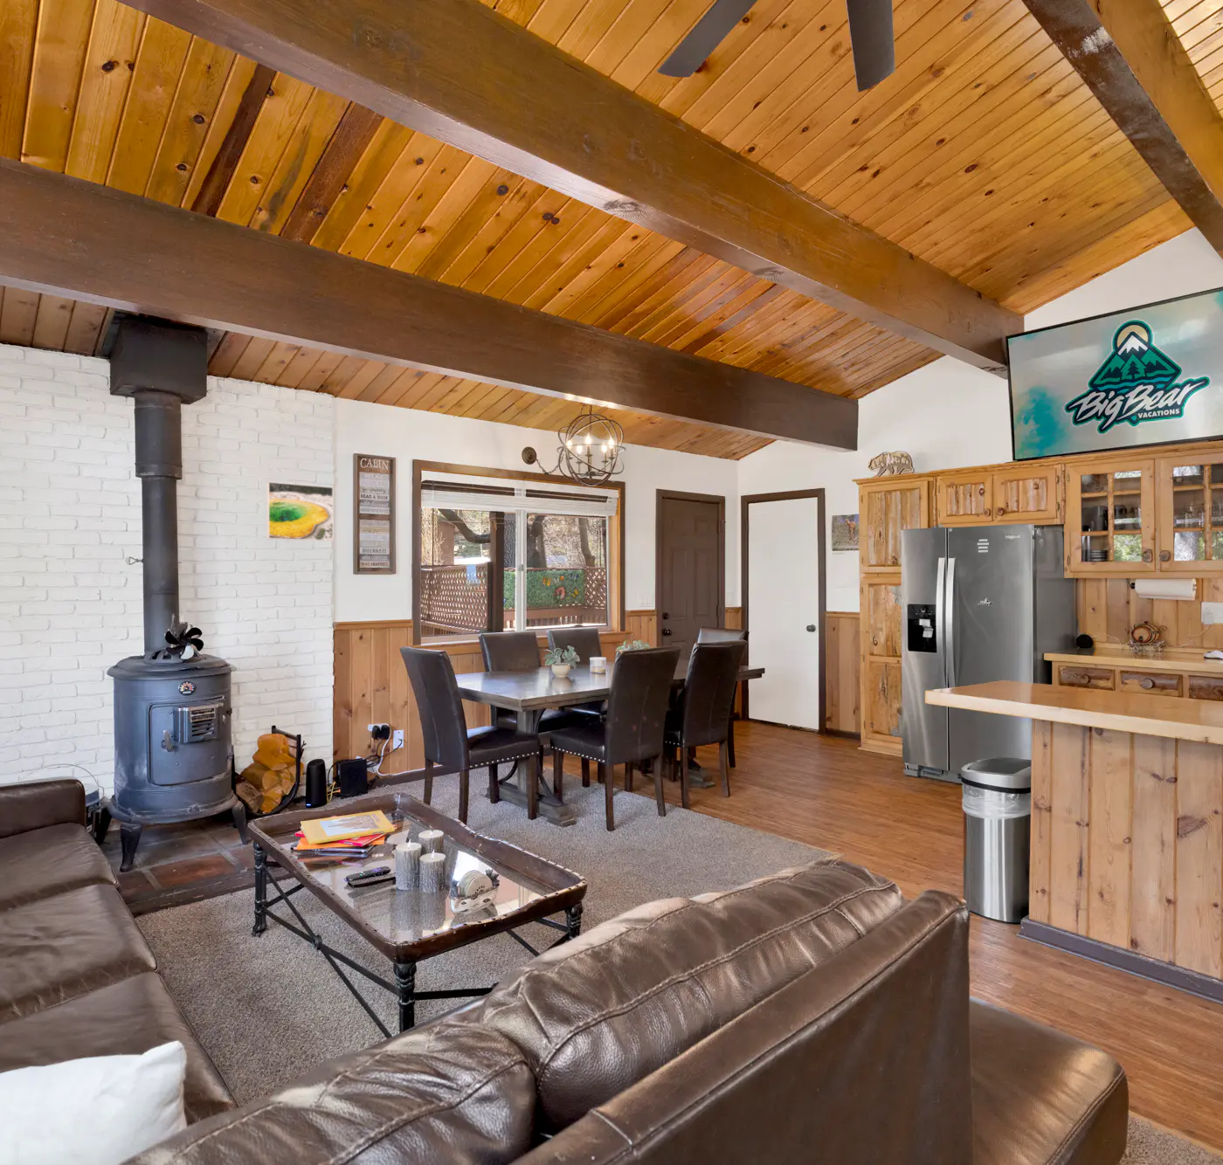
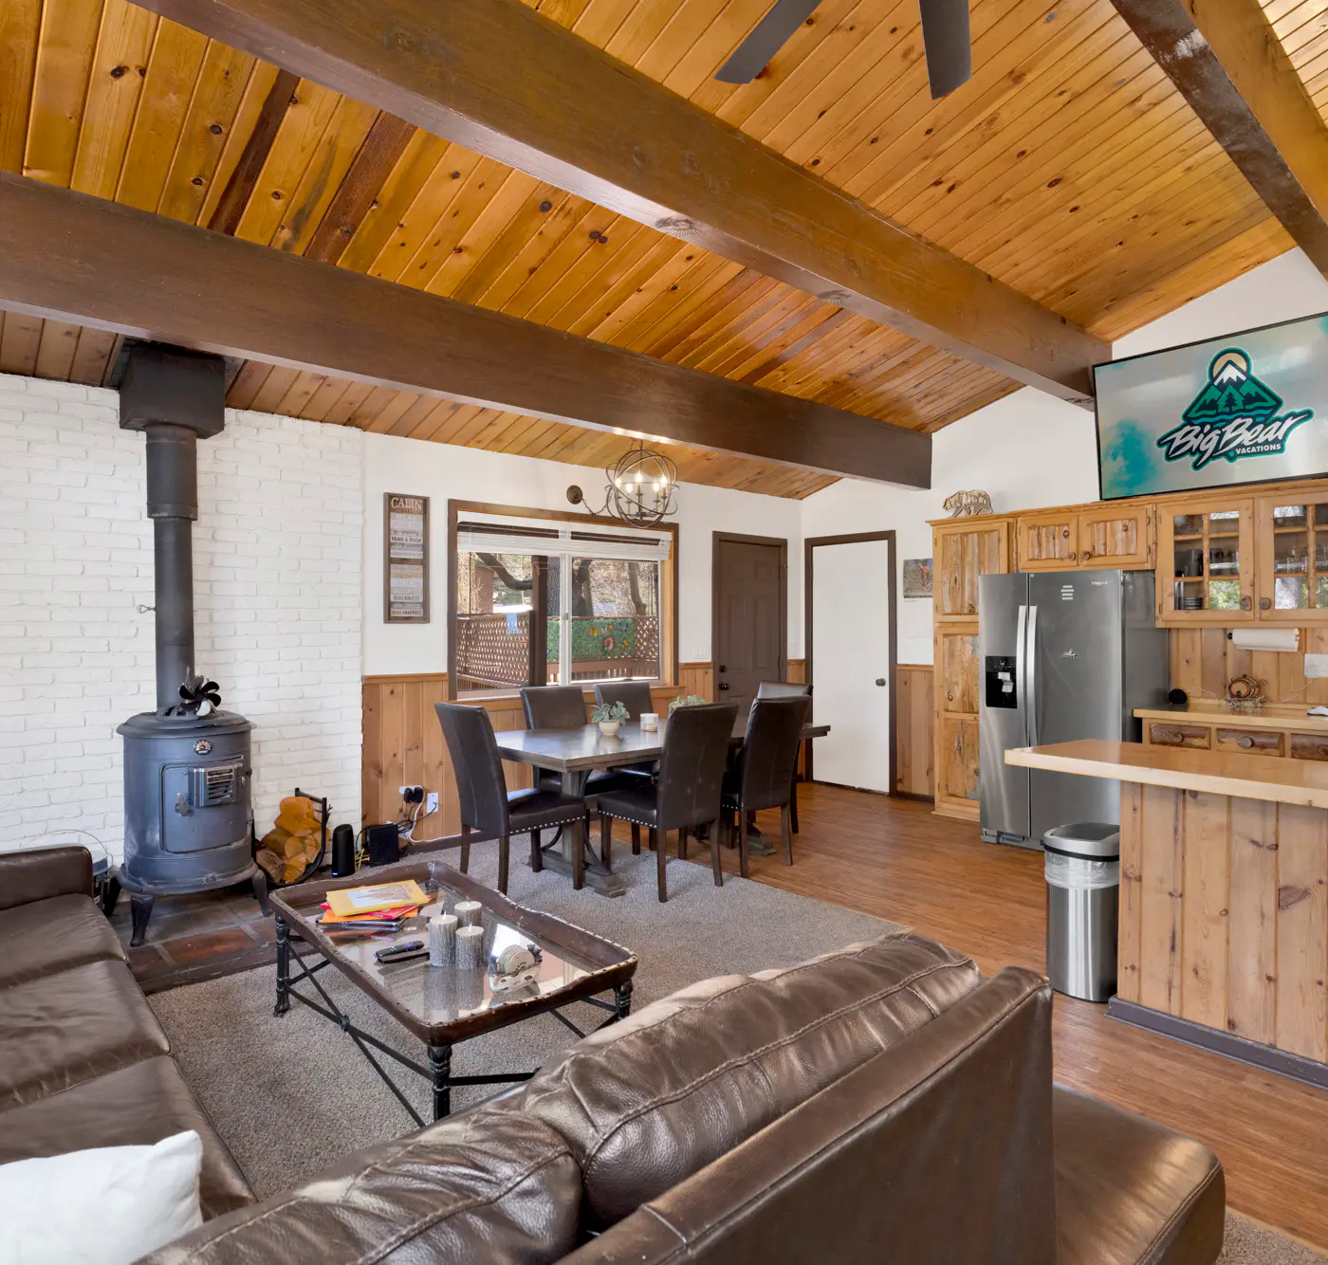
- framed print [265,482,334,543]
